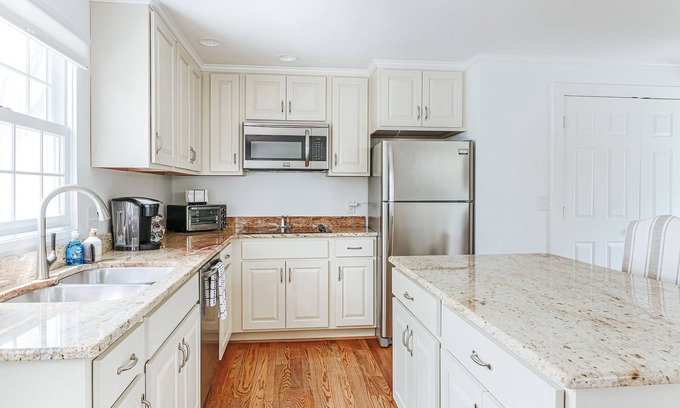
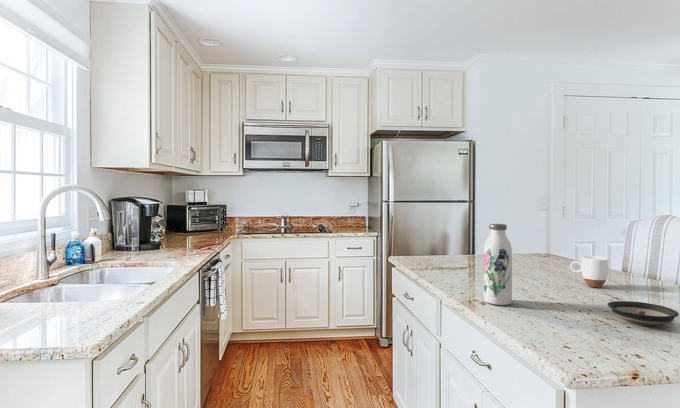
+ mug [569,255,609,288]
+ saucer [607,300,680,327]
+ water bottle [483,223,513,306]
